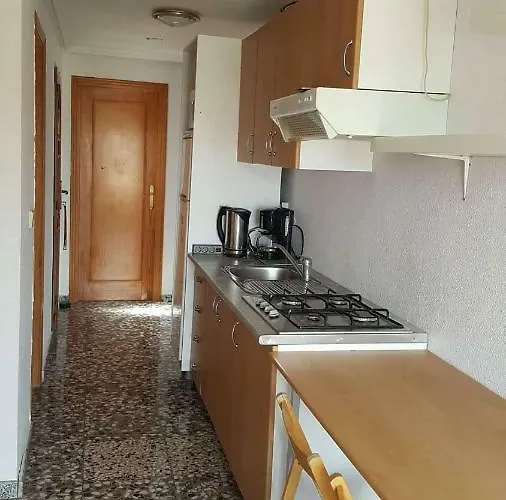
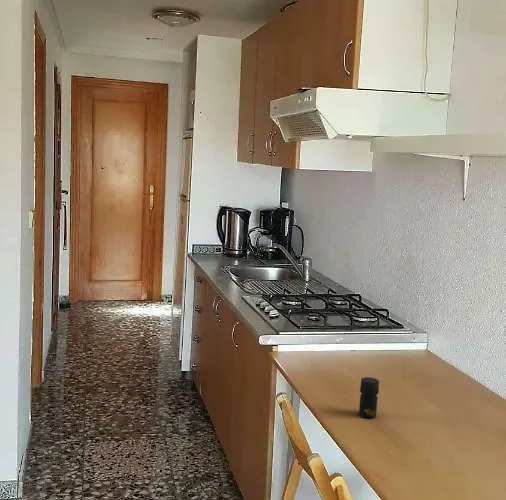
+ jar [358,376,380,419]
